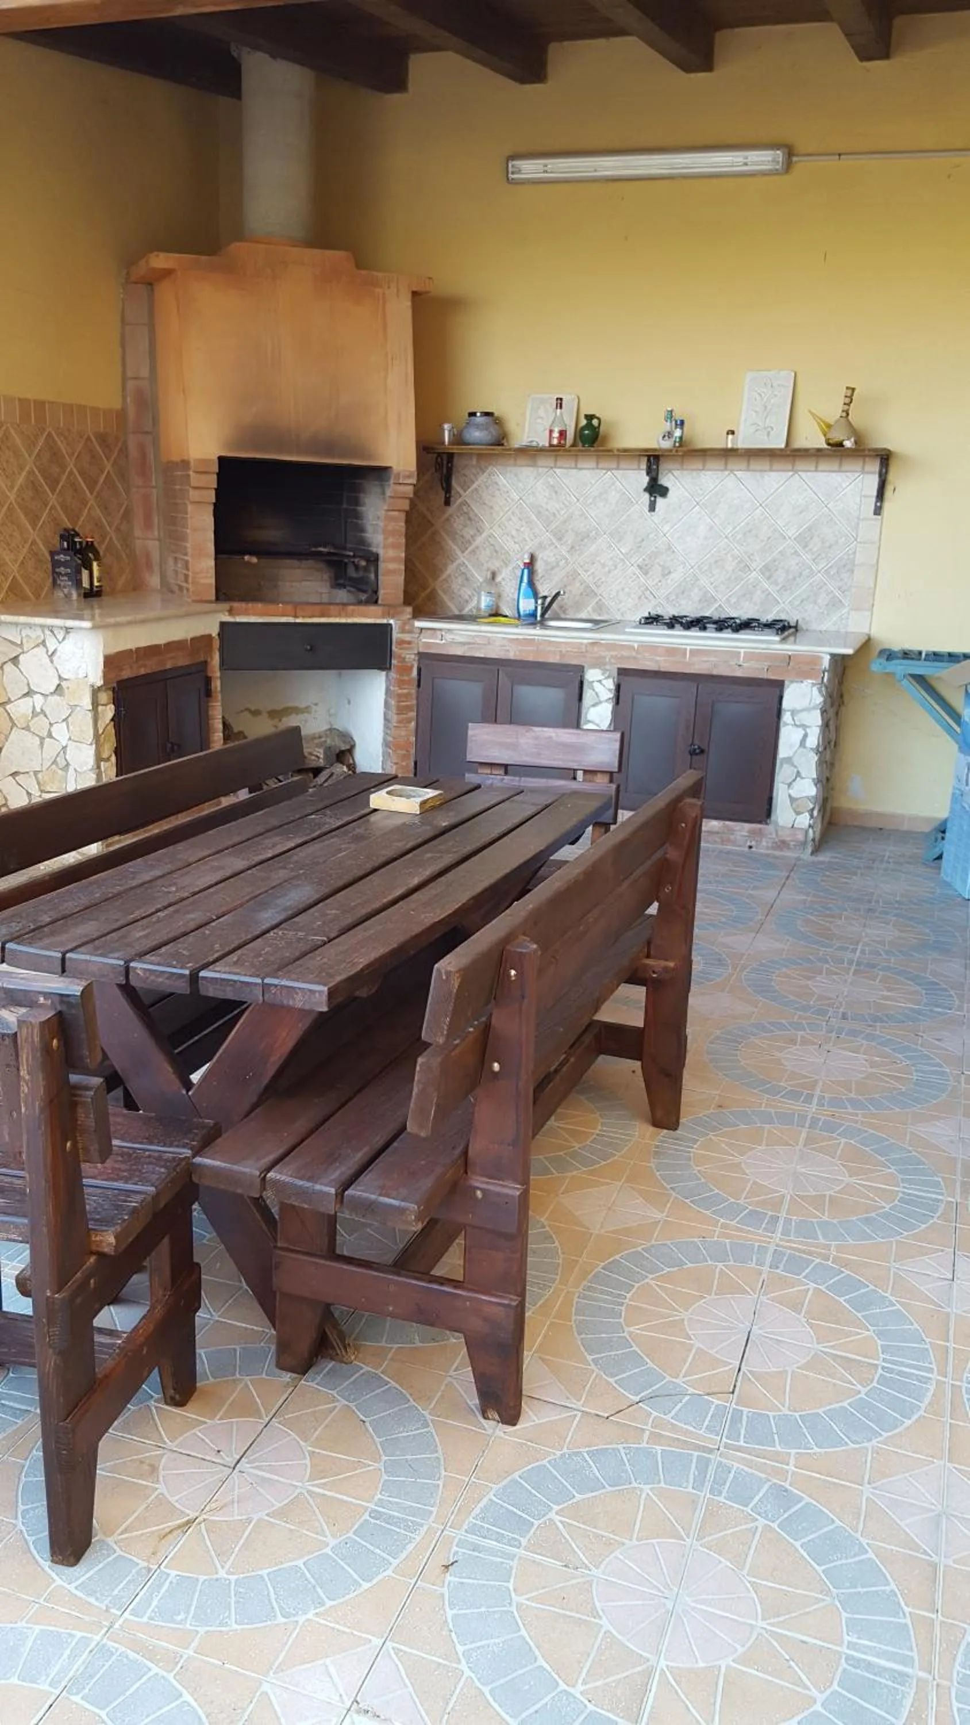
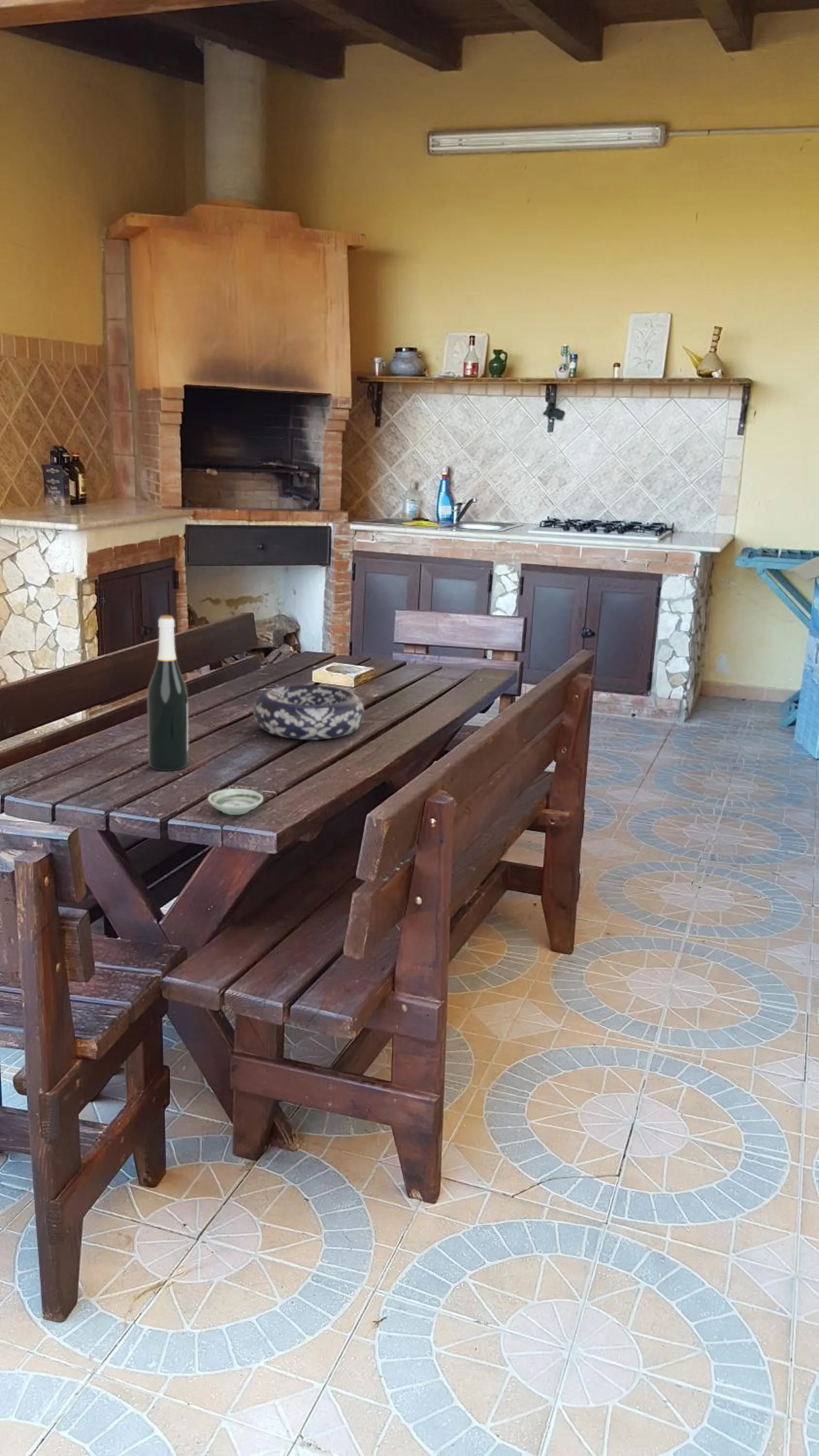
+ saucer [207,788,264,815]
+ decorative bowl [253,684,365,740]
+ wine bottle [147,615,189,771]
